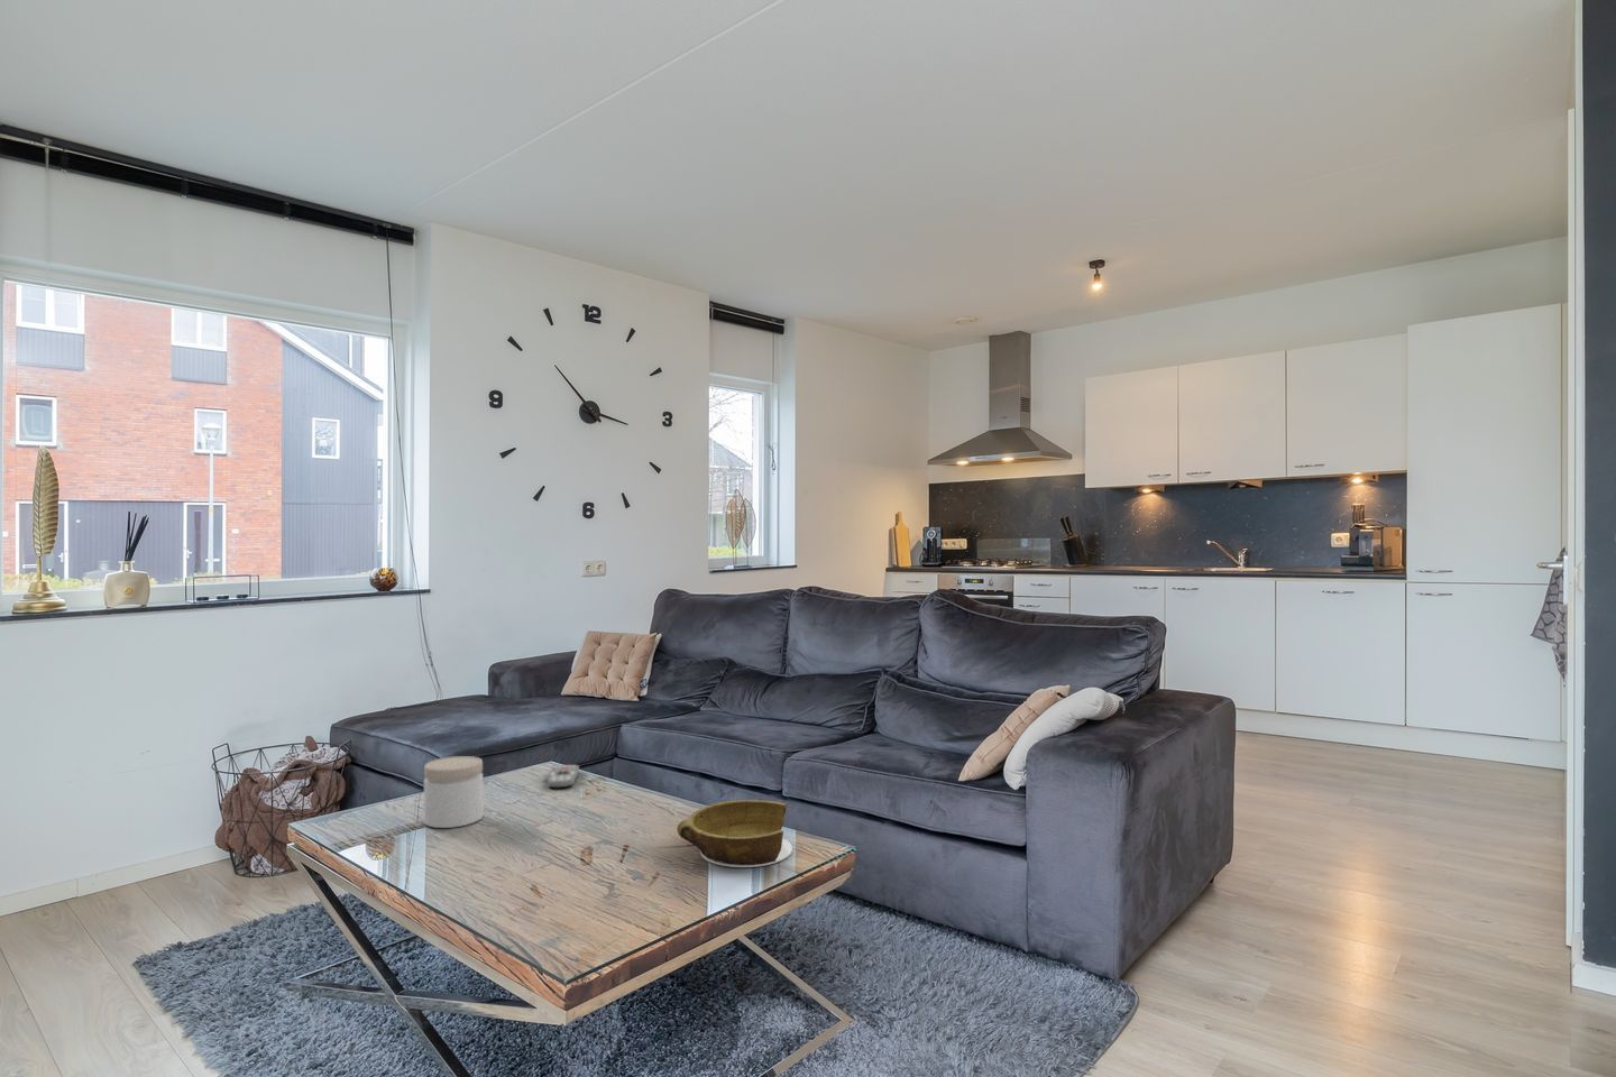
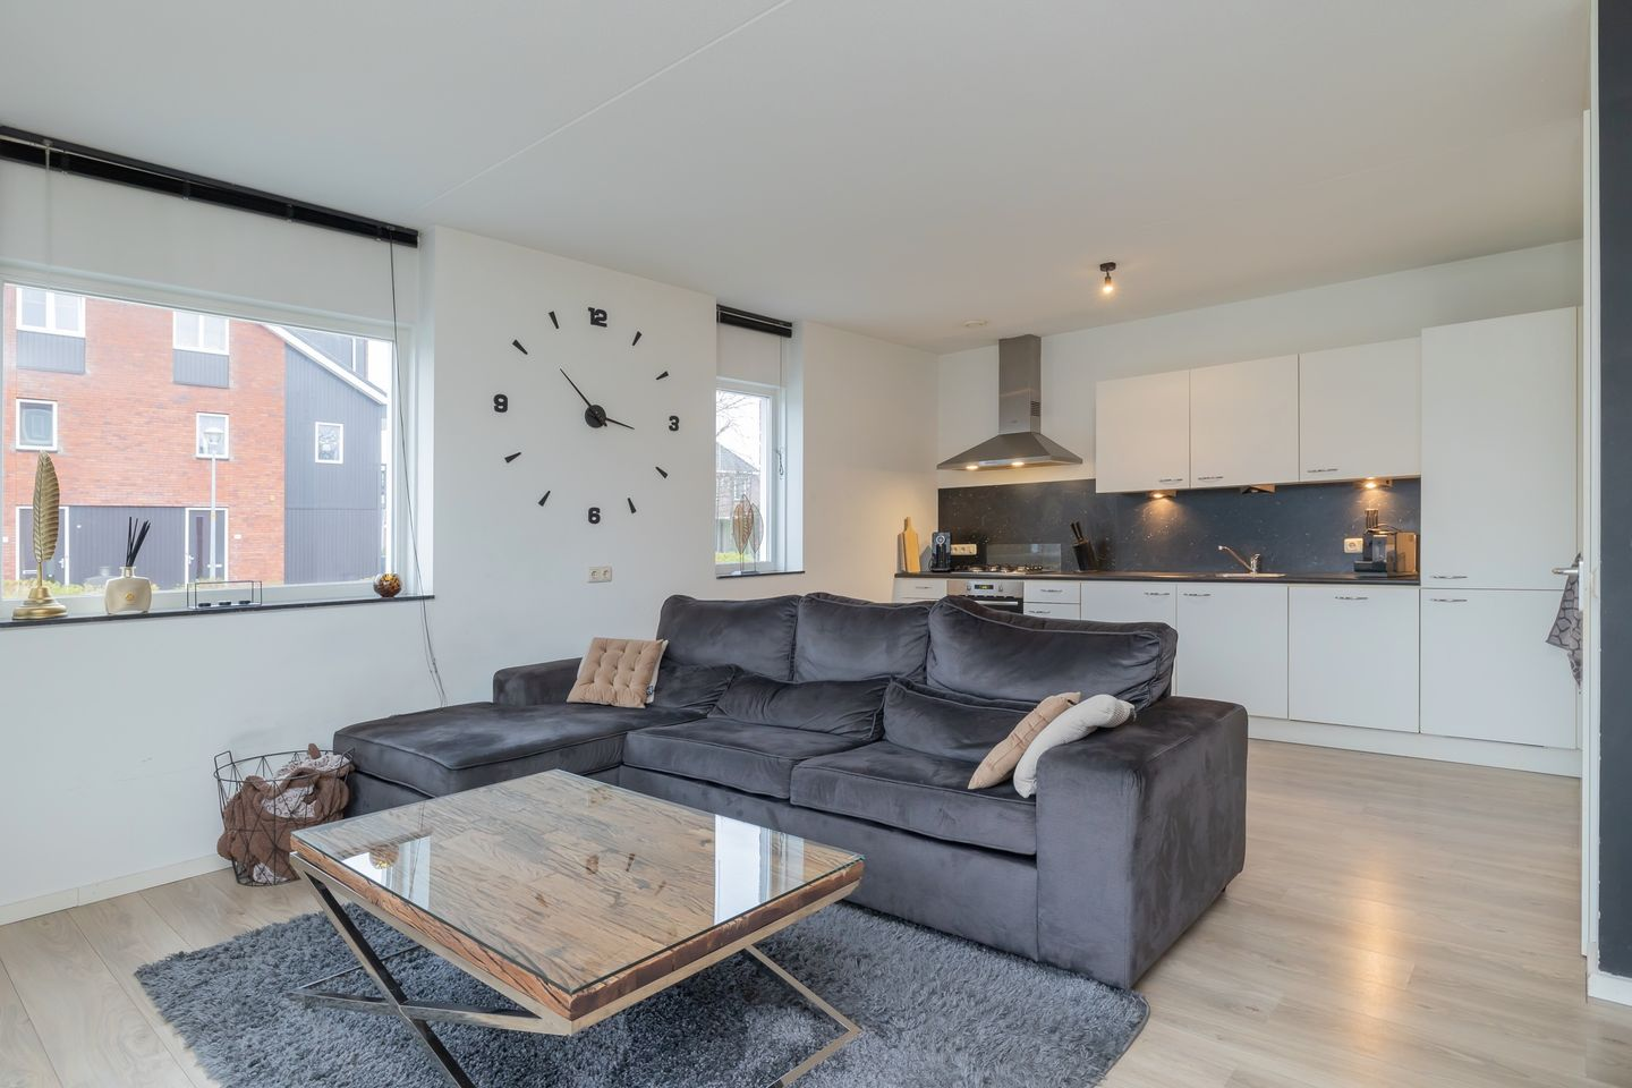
- bowl [676,799,794,868]
- jar [423,755,483,829]
- remote control [547,764,581,790]
